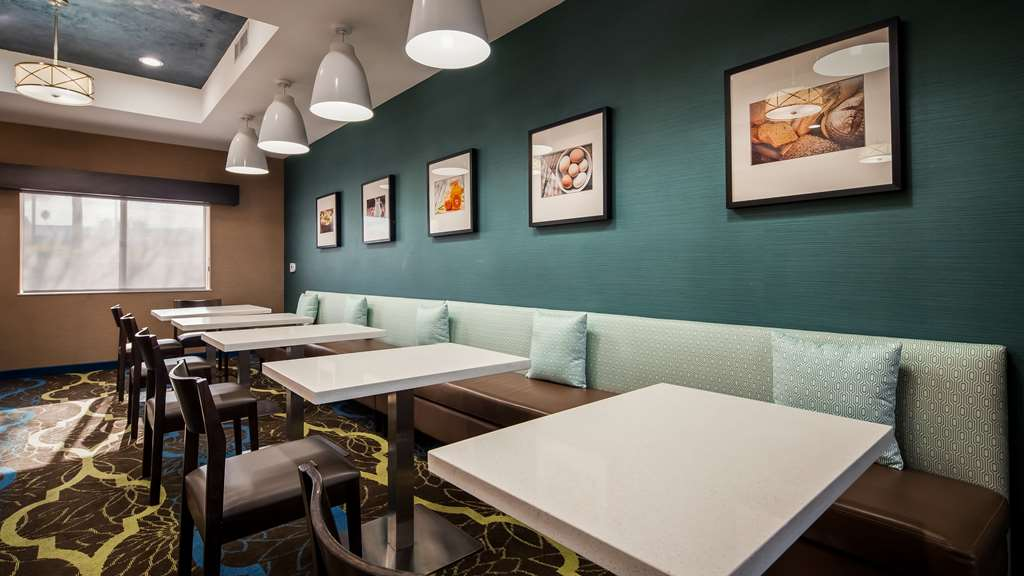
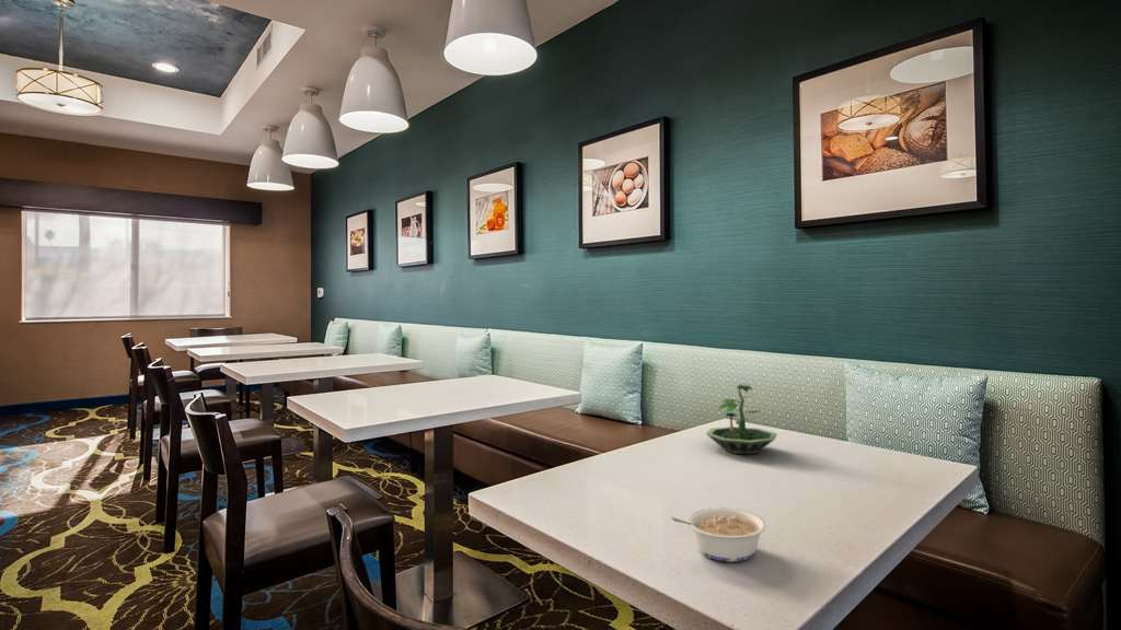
+ terrarium [705,383,778,455]
+ legume [670,506,768,562]
